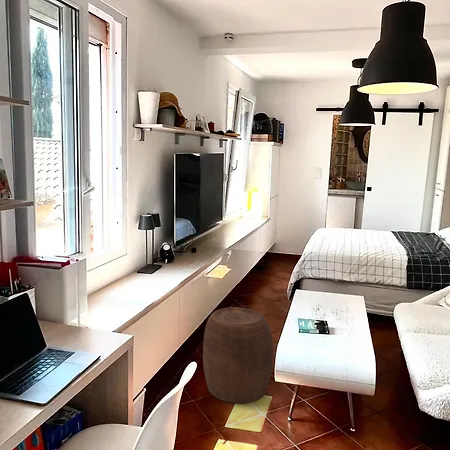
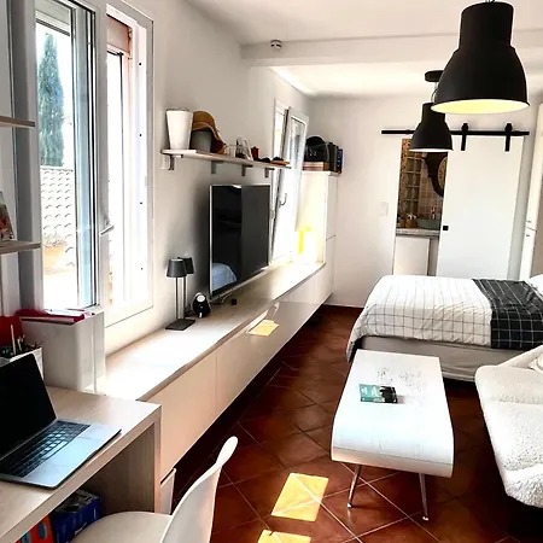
- stool [202,306,274,404]
